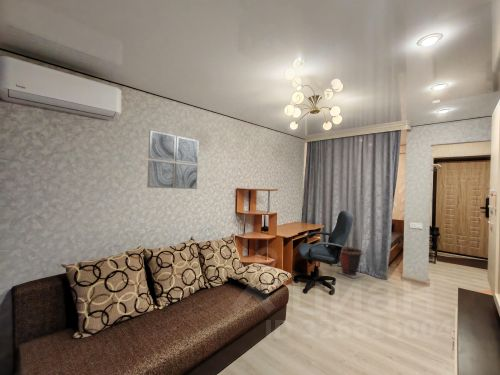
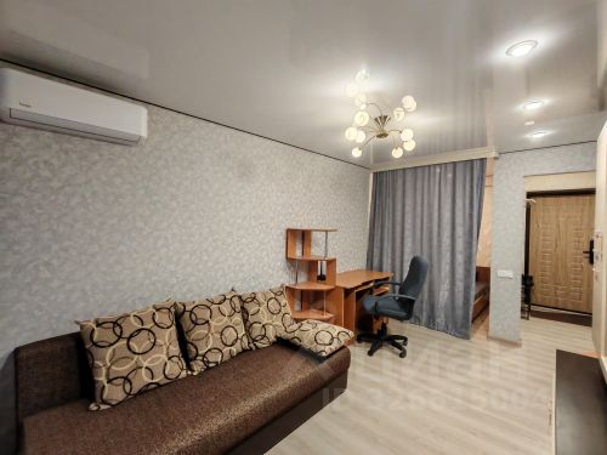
- waste bin [337,246,365,279]
- wall art [146,129,200,190]
